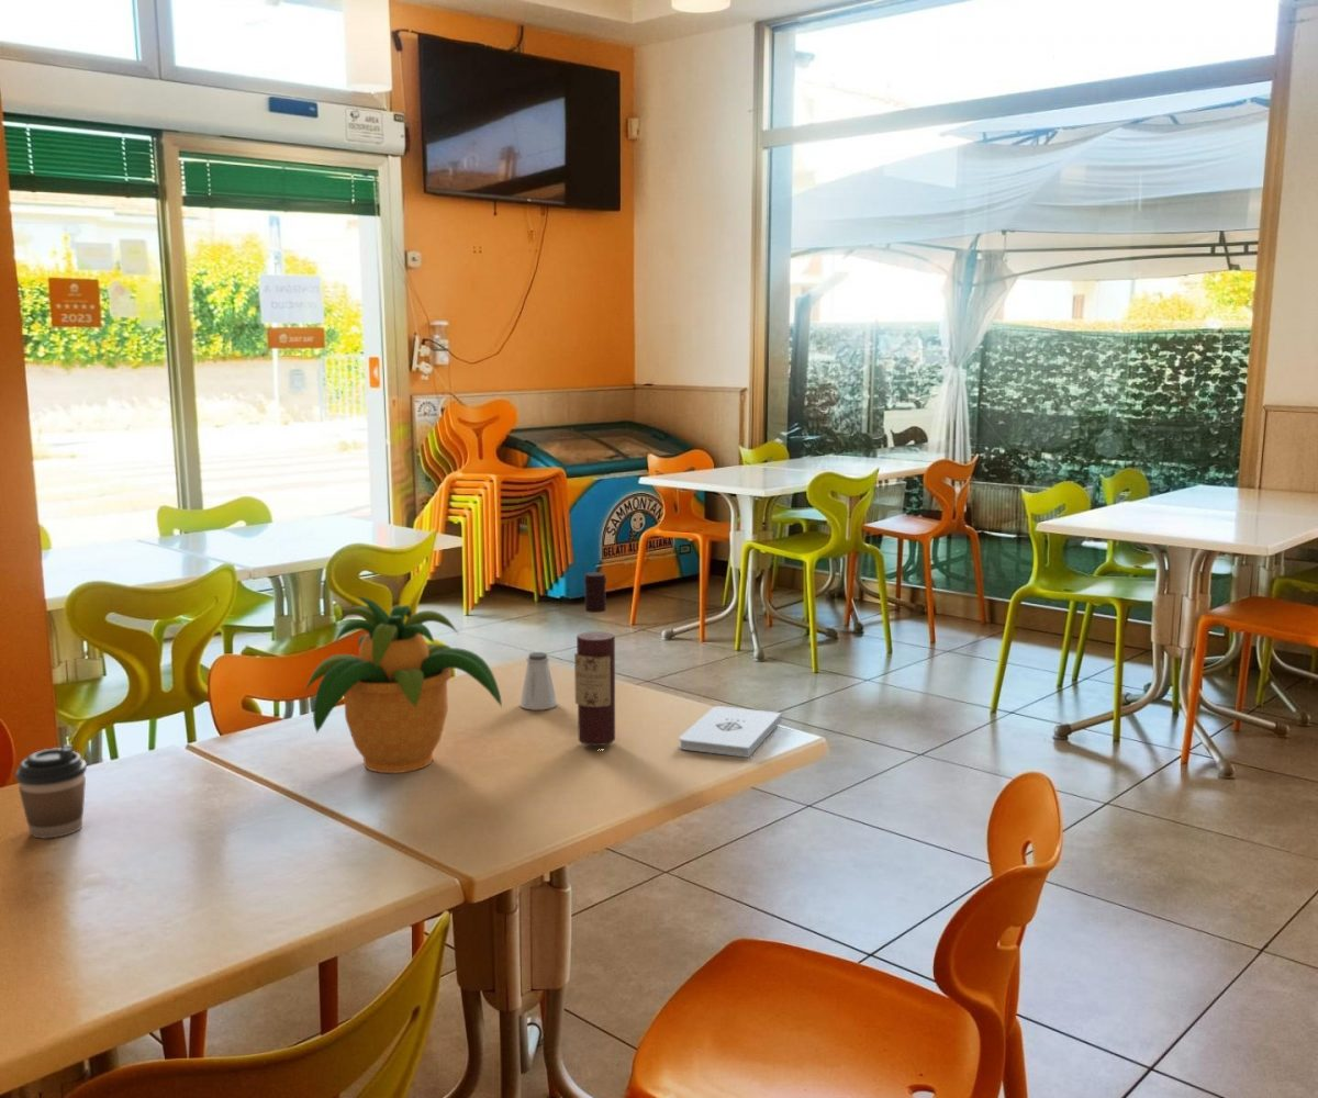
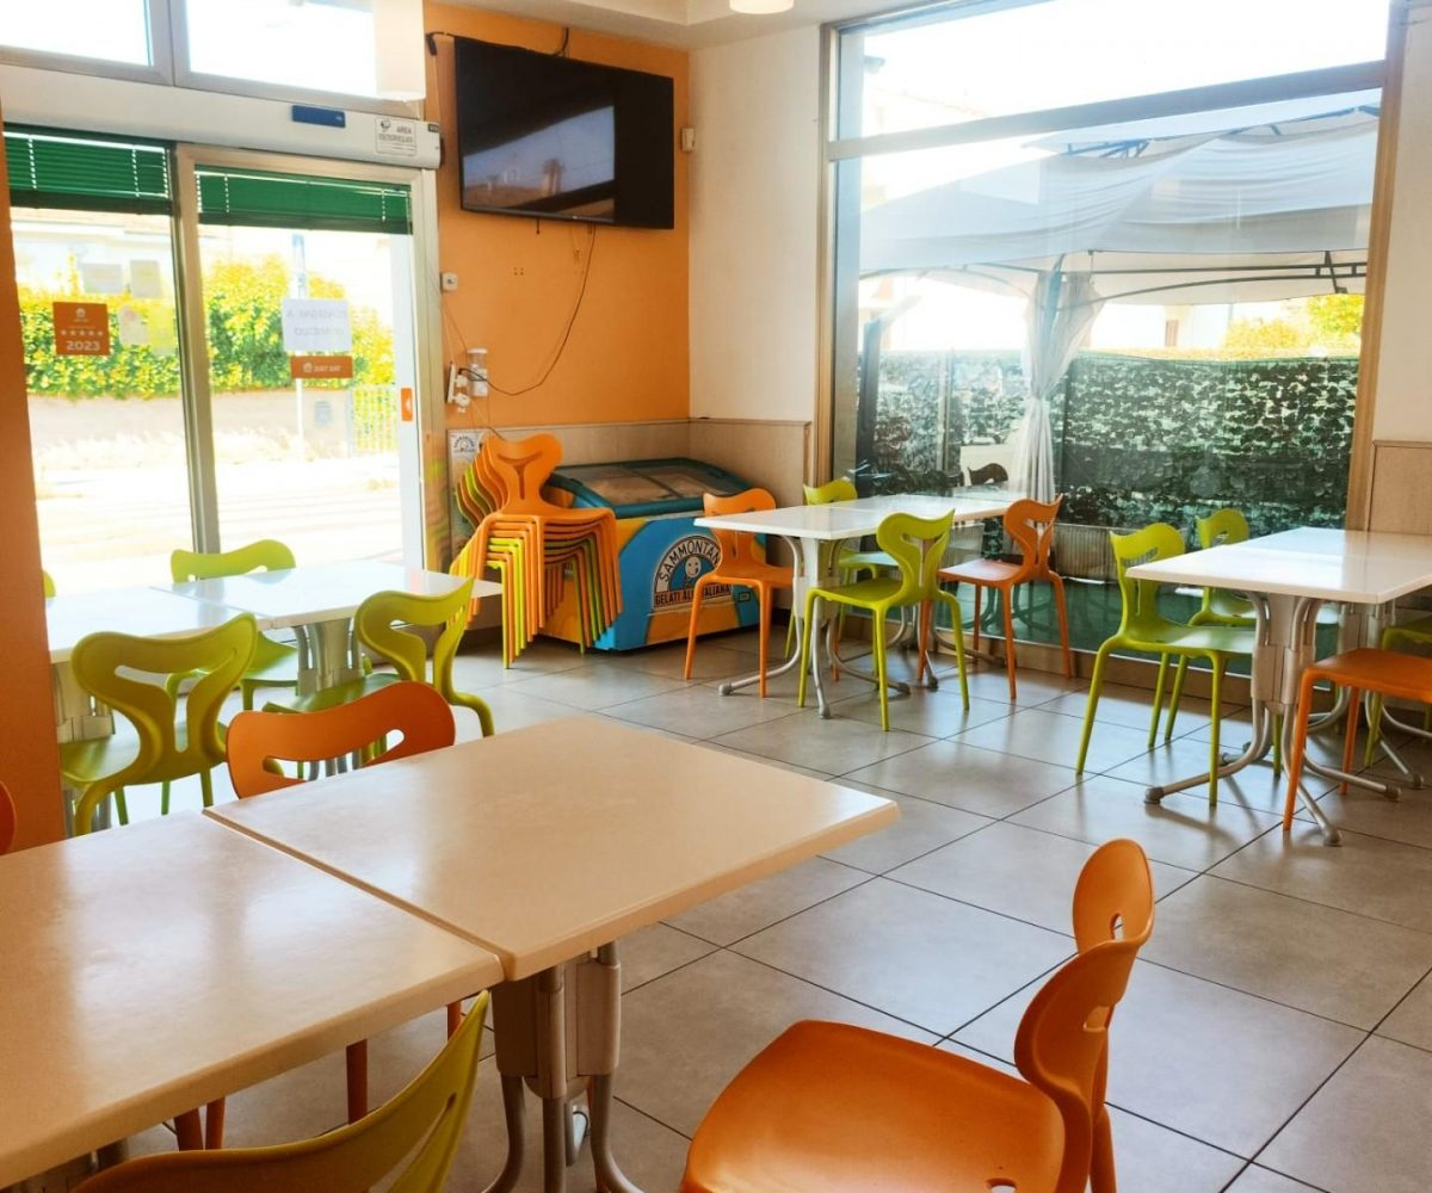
- wine bottle [573,571,616,747]
- notepad [678,705,783,759]
- potted plant [303,595,503,774]
- saltshaker [520,651,558,710]
- coffee cup [14,743,88,839]
